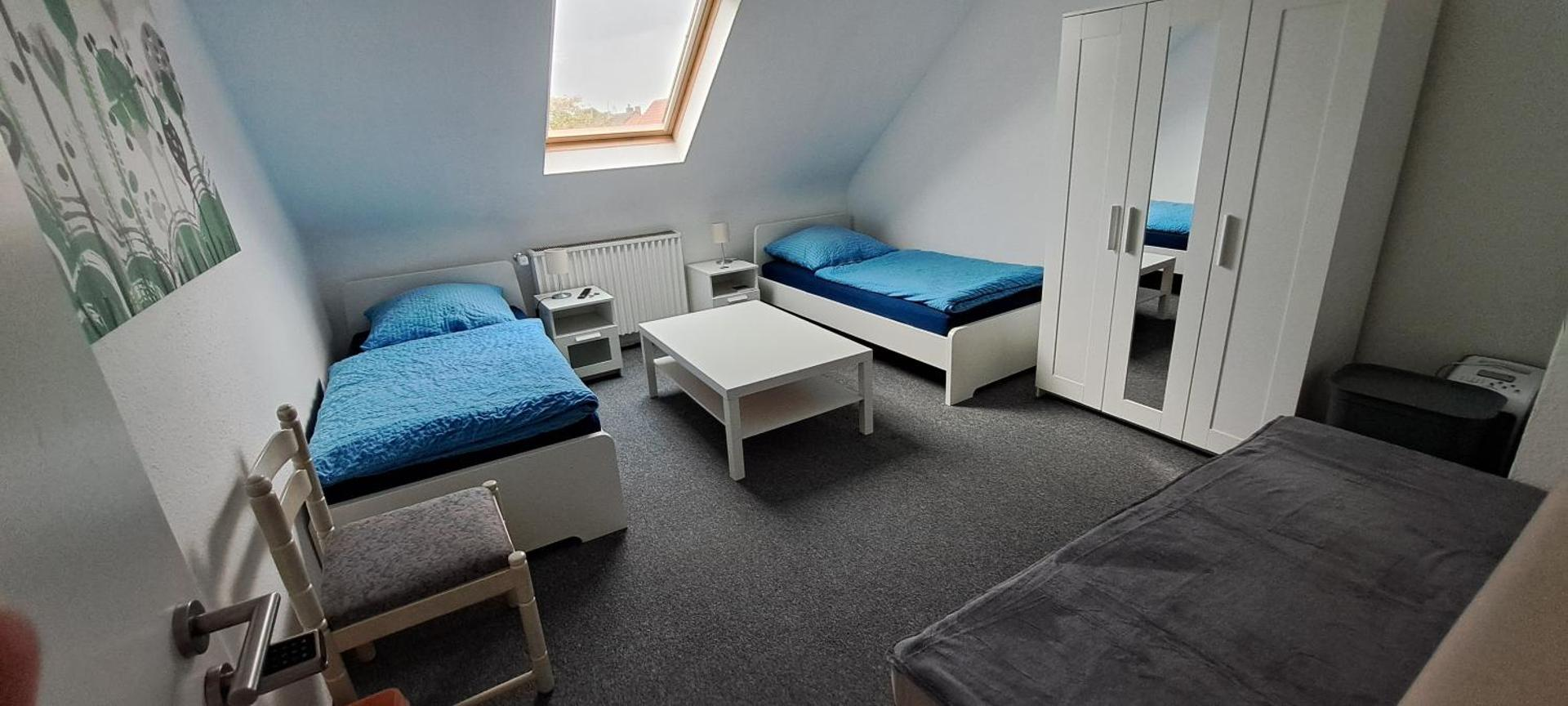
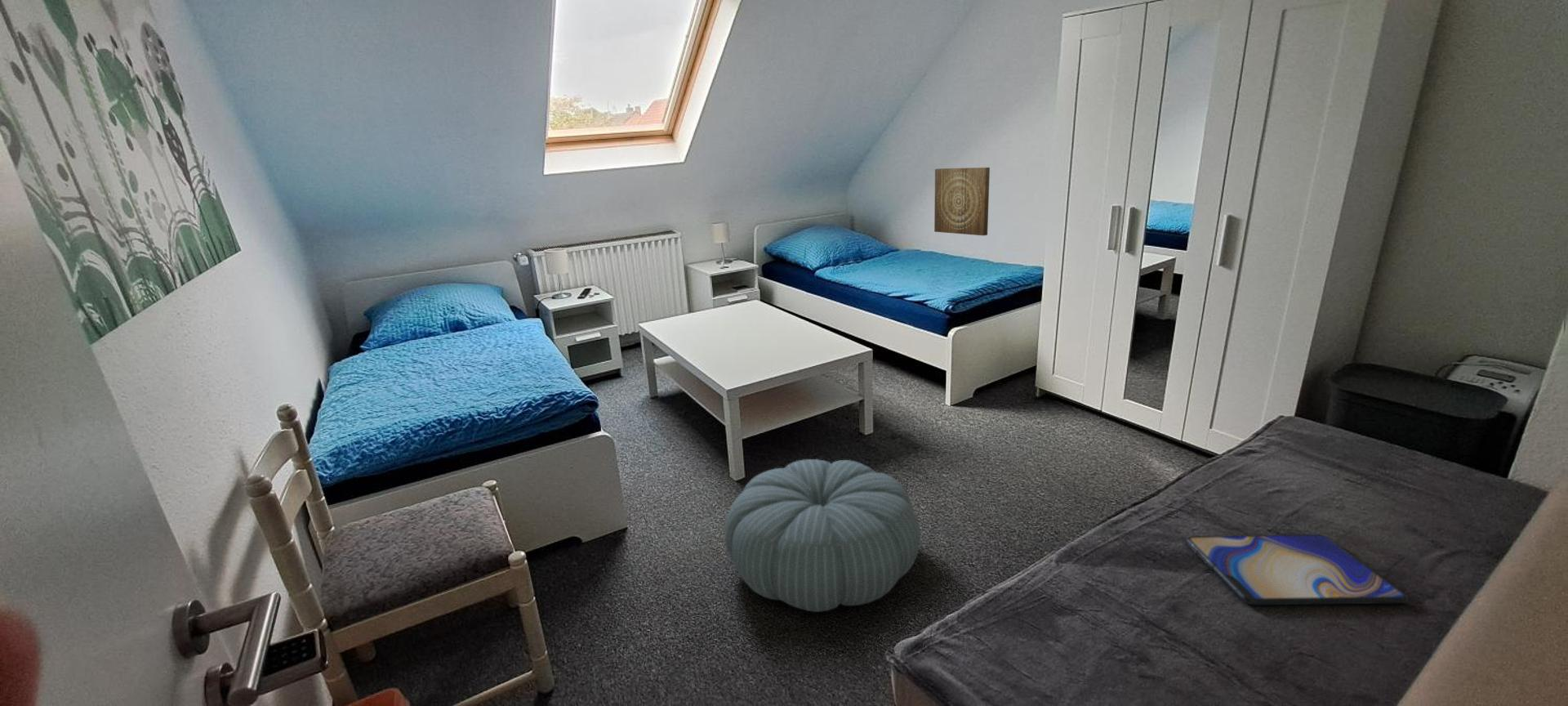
+ pouf [724,458,921,613]
+ tablet [1185,534,1409,605]
+ wall art [933,167,991,236]
